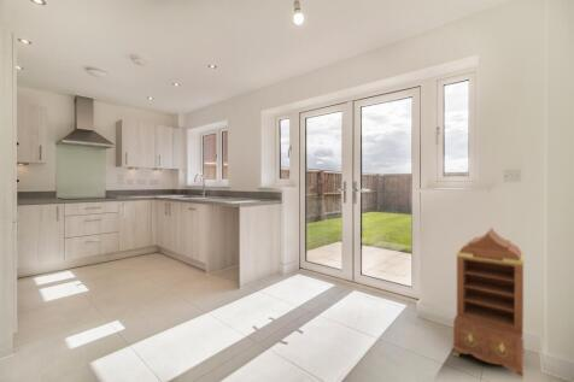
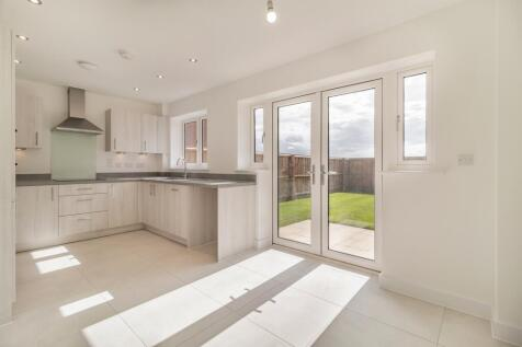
- cabinet [451,227,526,380]
